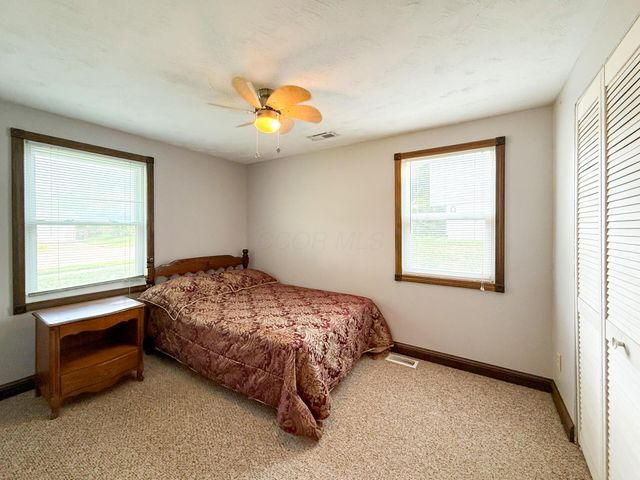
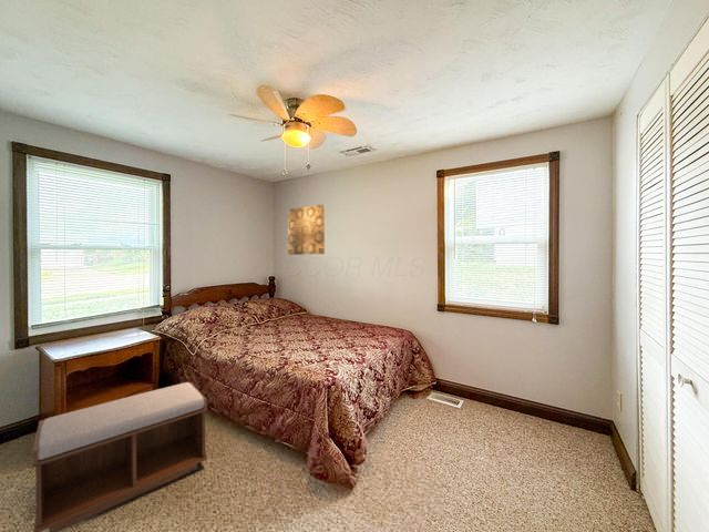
+ bench [32,381,208,532]
+ wall art [287,204,326,256]
